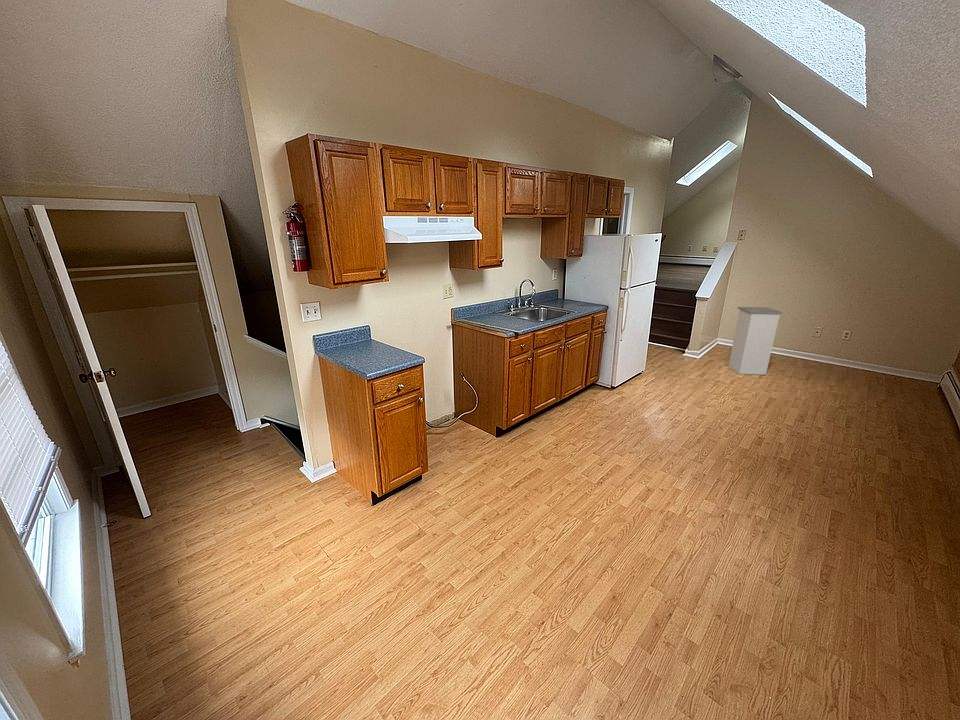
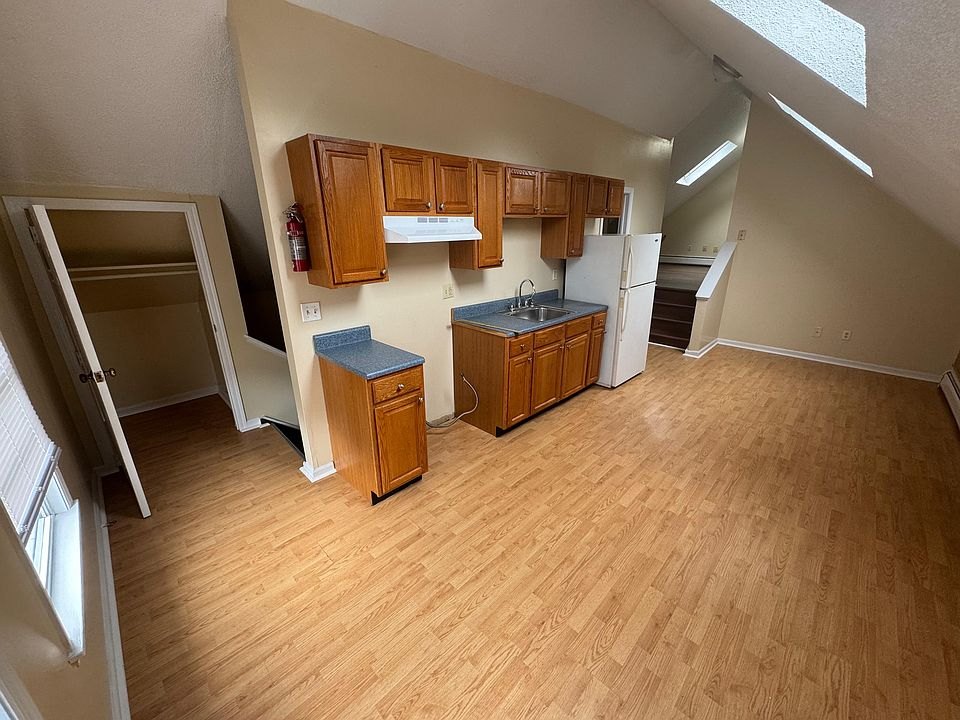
- trash can [728,306,784,376]
